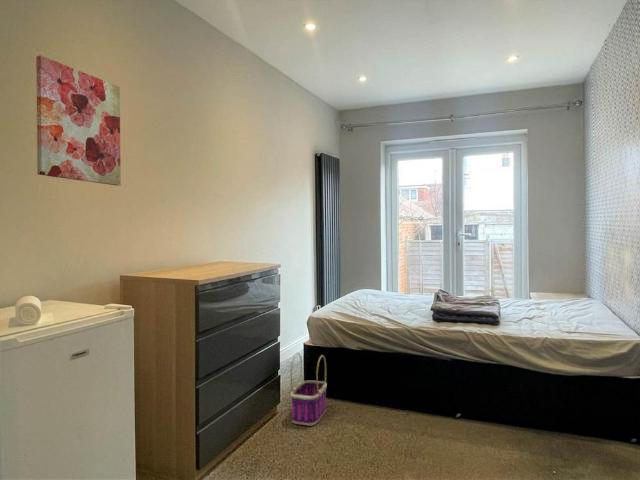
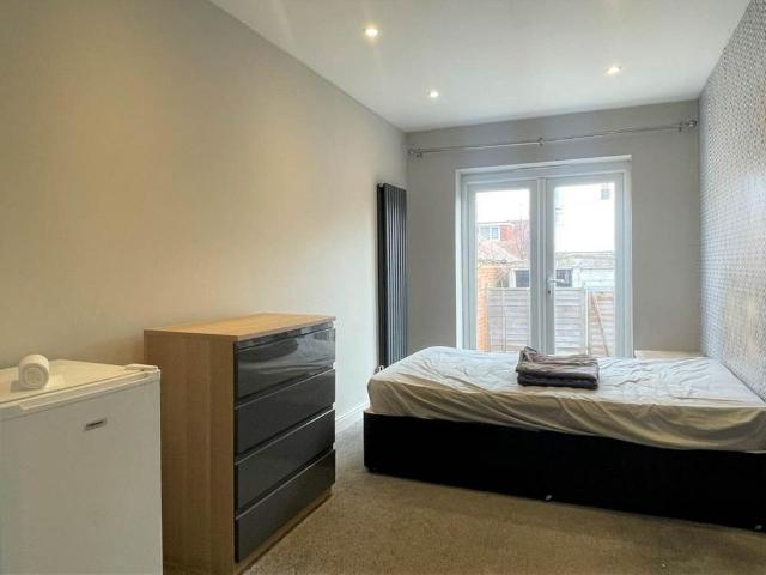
- basket [290,352,328,426]
- wall art [35,55,122,187]
